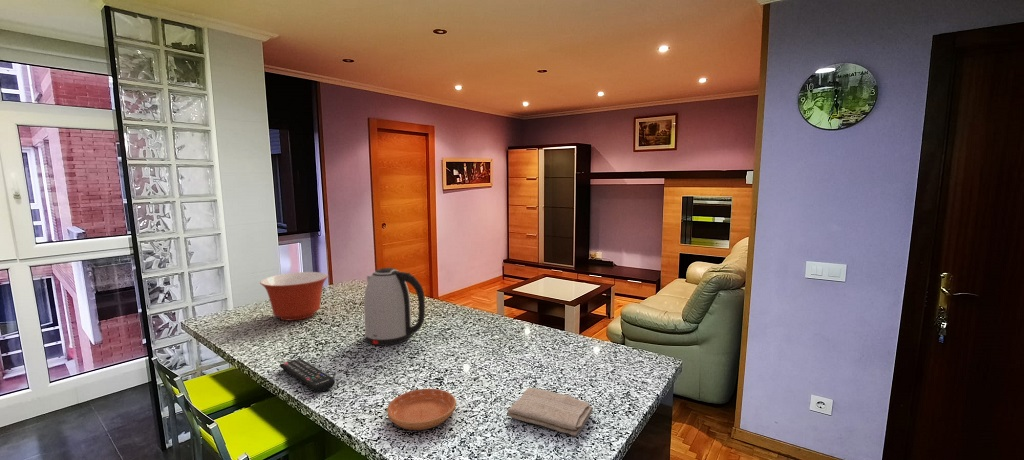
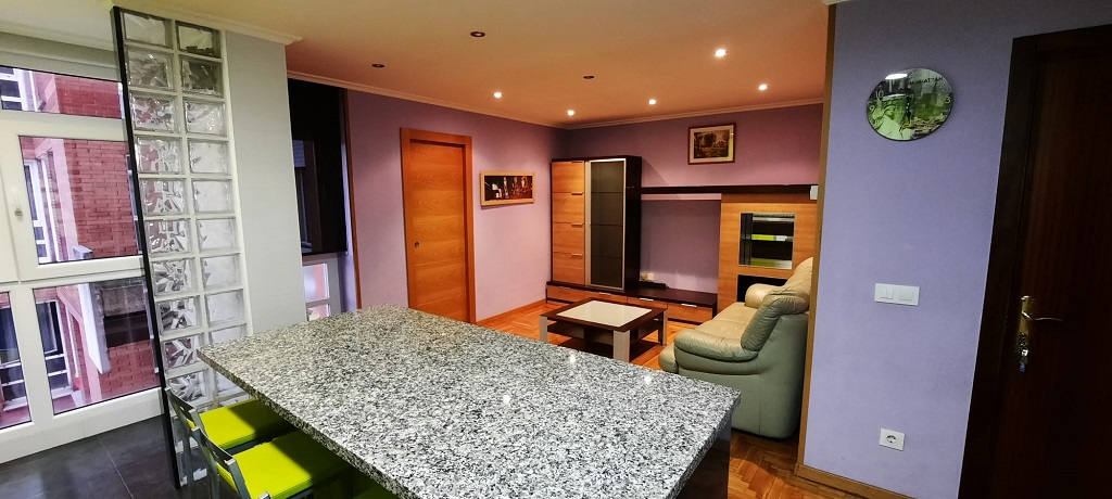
- mixing bowl [259,271,329,322]
- remote control [279,357,336,393]
- kettle [363,267,426,347]
- washcloth [506,387,594,437]
- saucer [386,388,457,431]
